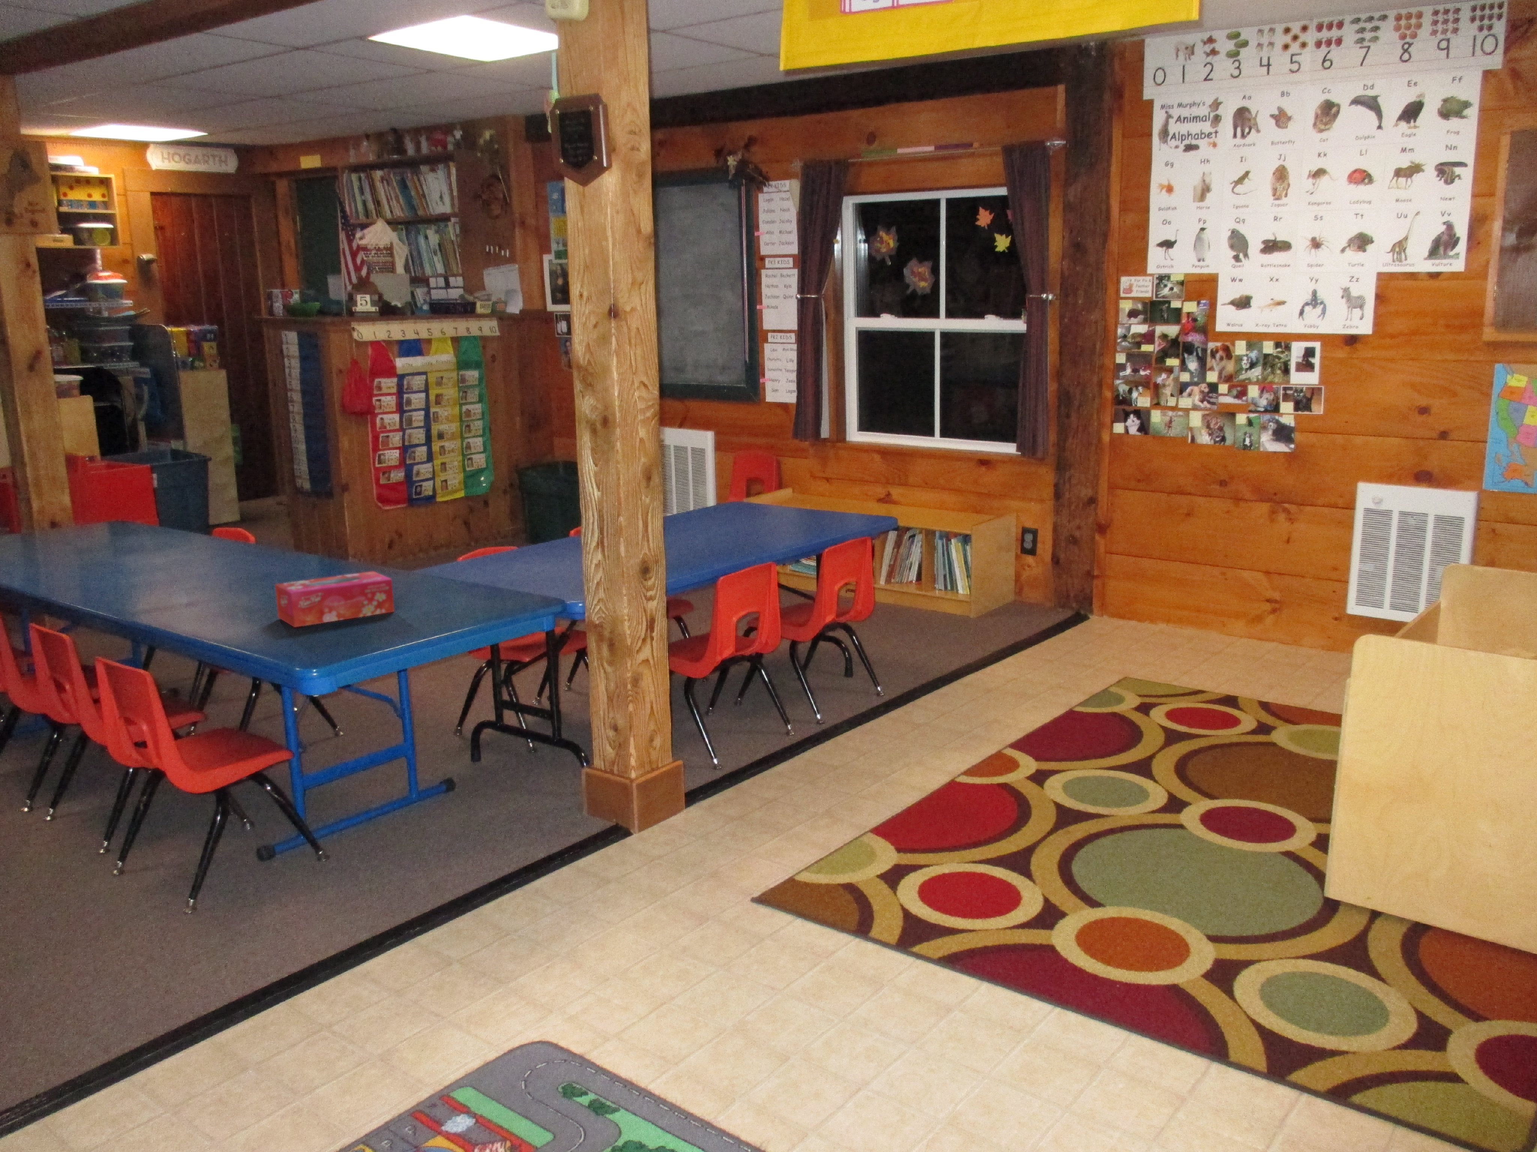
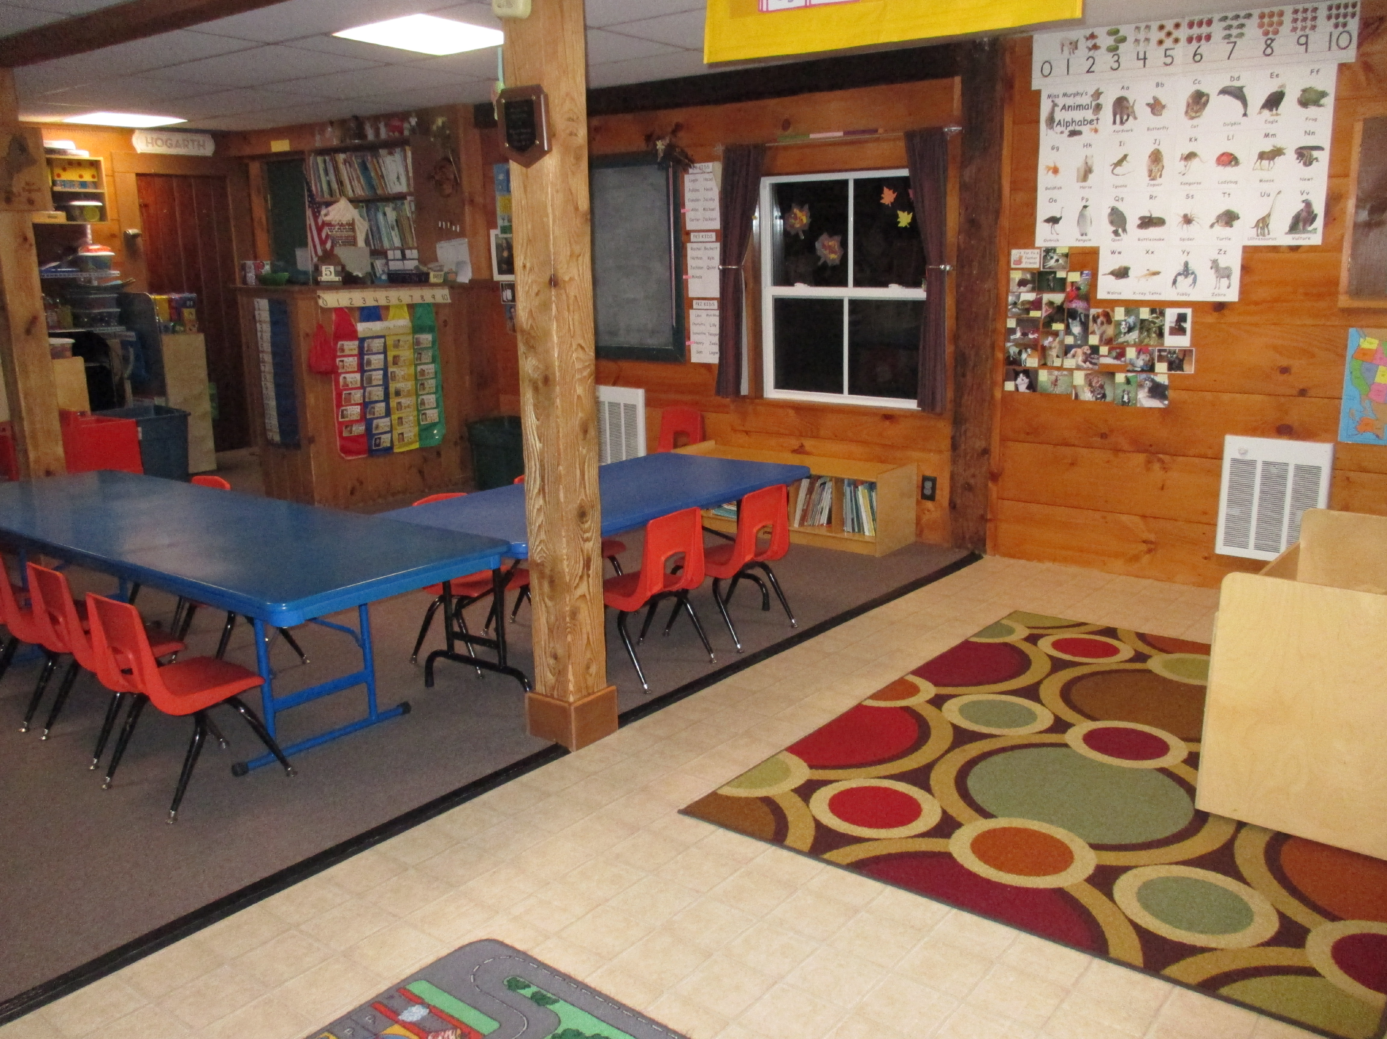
- tissue box [275,571,395,628]
